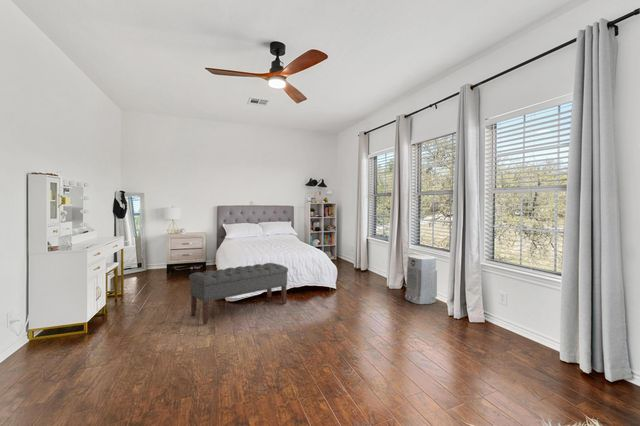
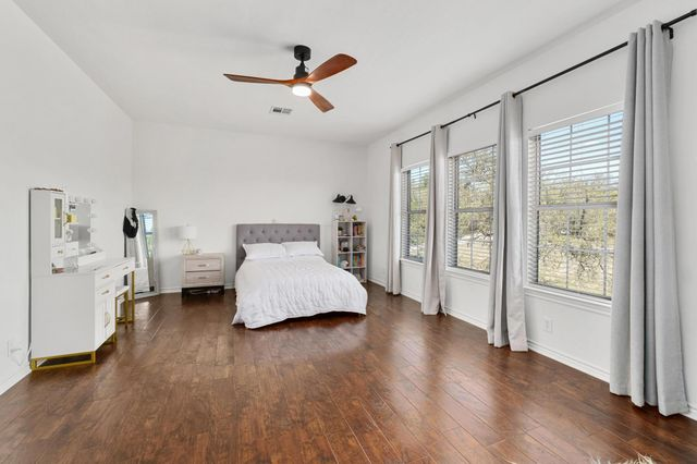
- bench [188,262,289,325]
- air purifier [404,254,438,305]
